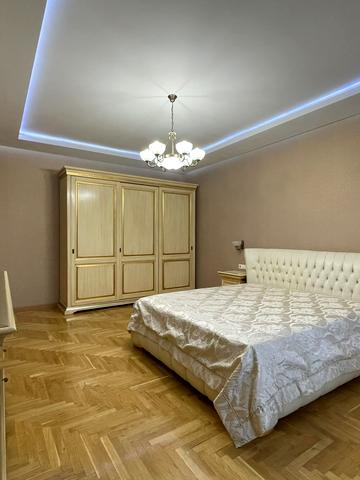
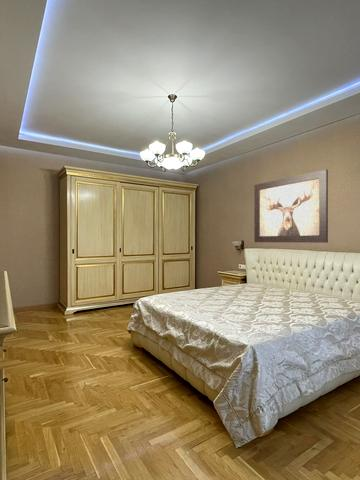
+ wall art [253,168,329,244]
